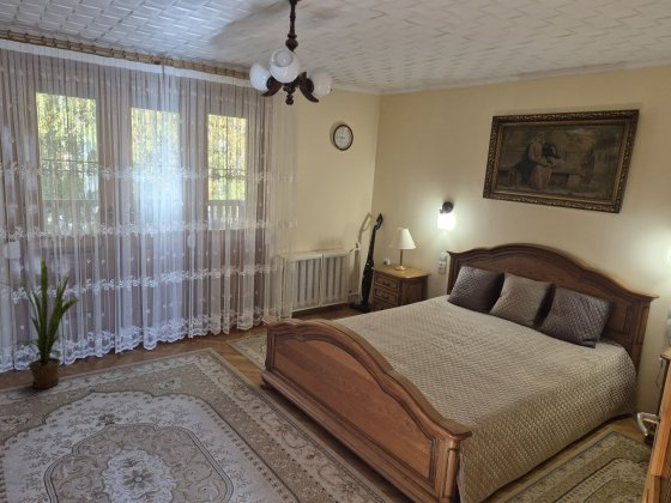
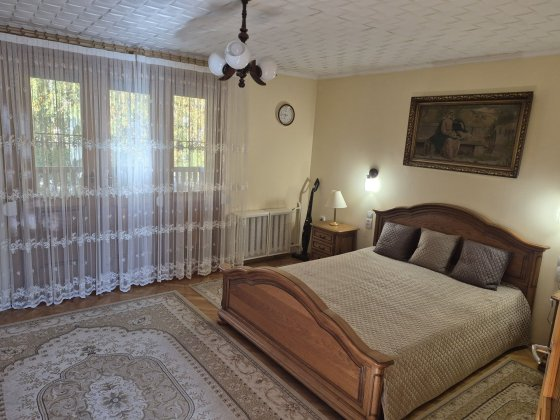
- house plant [0,255,80,389]
